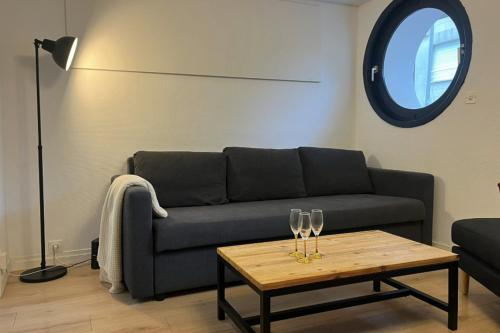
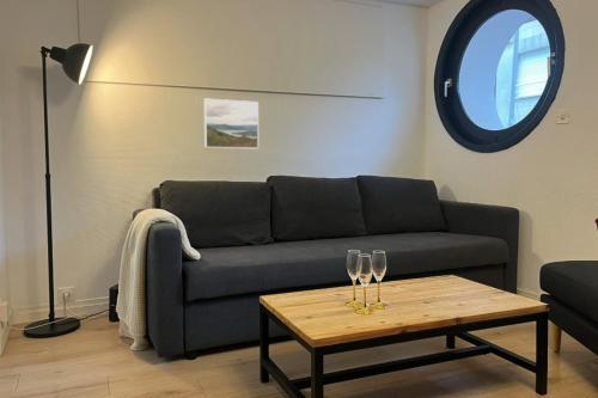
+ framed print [203,98,260,149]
